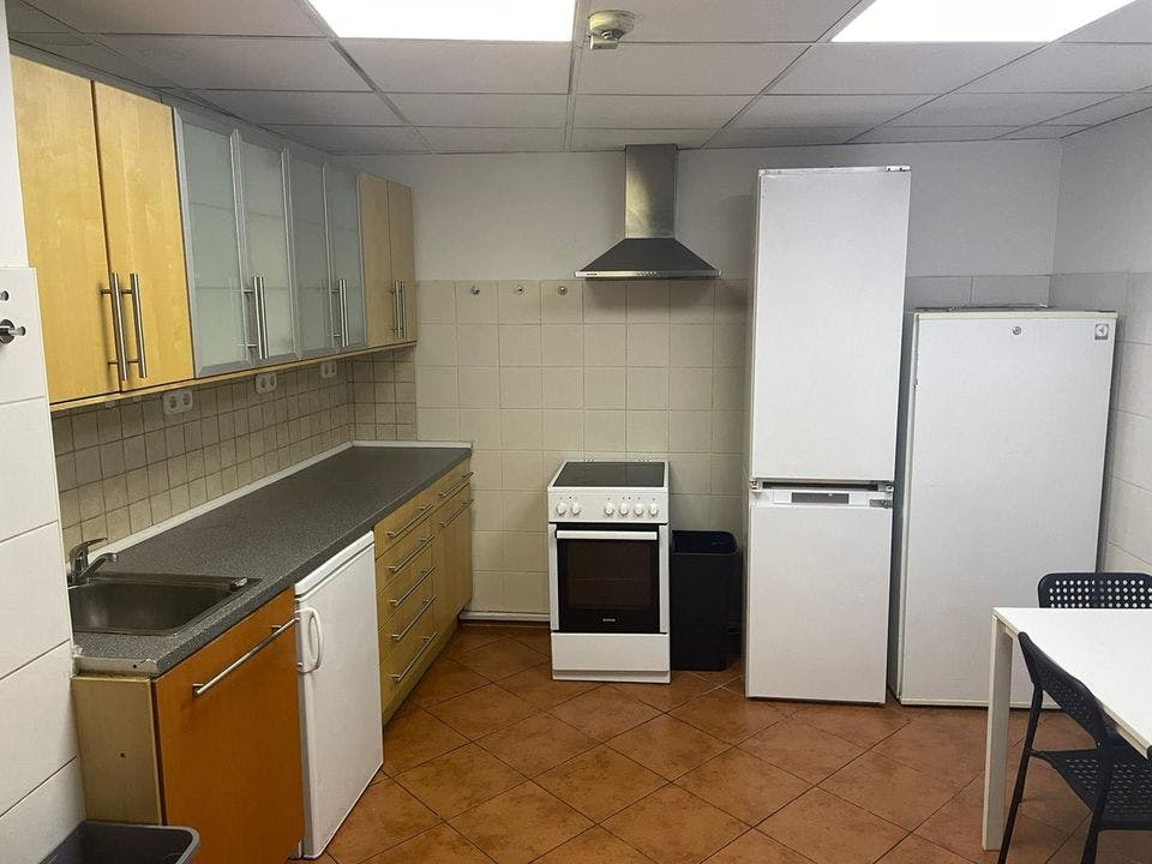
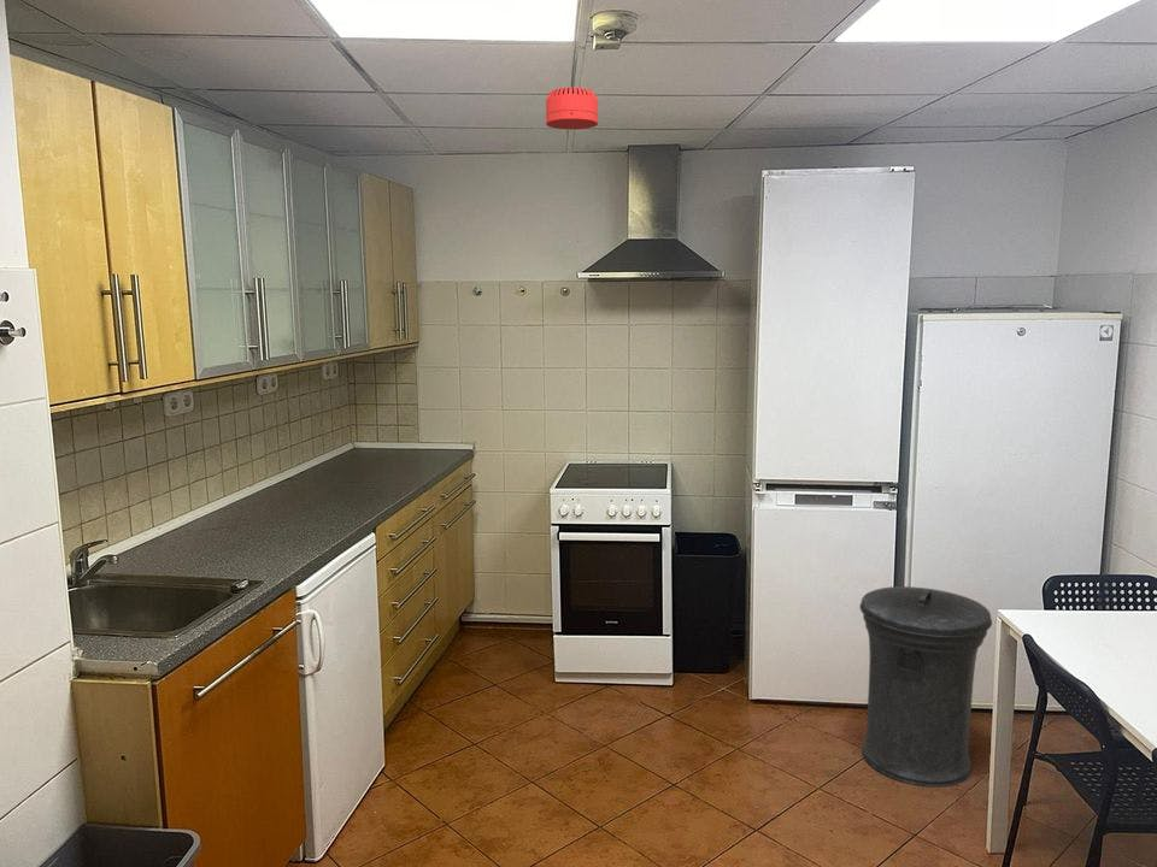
+ smoke detector [545,87,599,130]
+ trash can [858,585,993,789]
